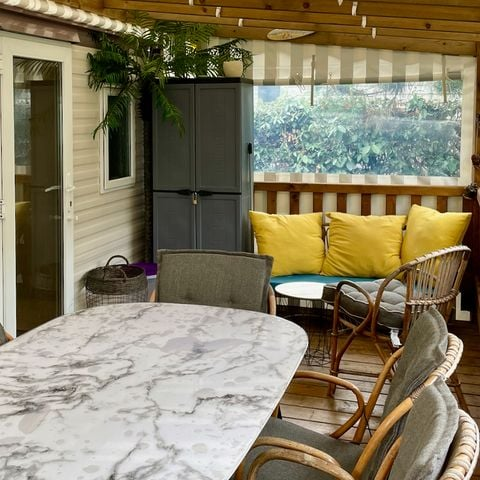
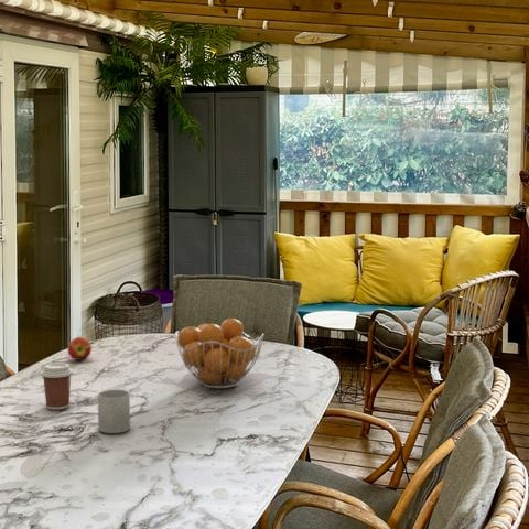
+ apple [67,336,93,361]
+ fruit basket [174,317,266,389]
+ mug [97,389,131,434]
+ coffee cup [40,361,74,411]
